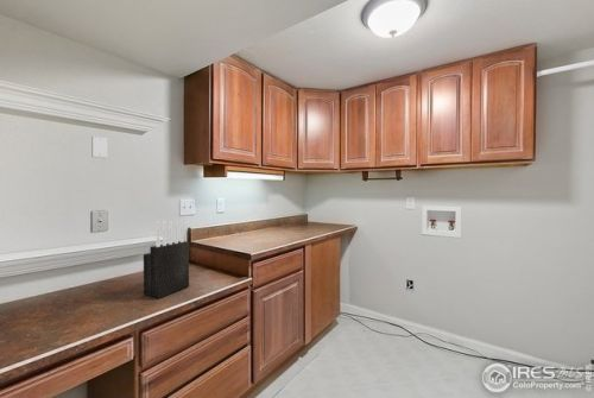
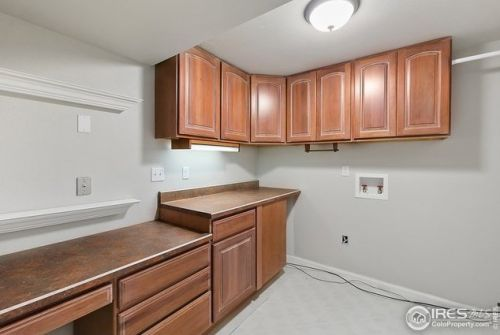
- knife block [143,219,190,299]
